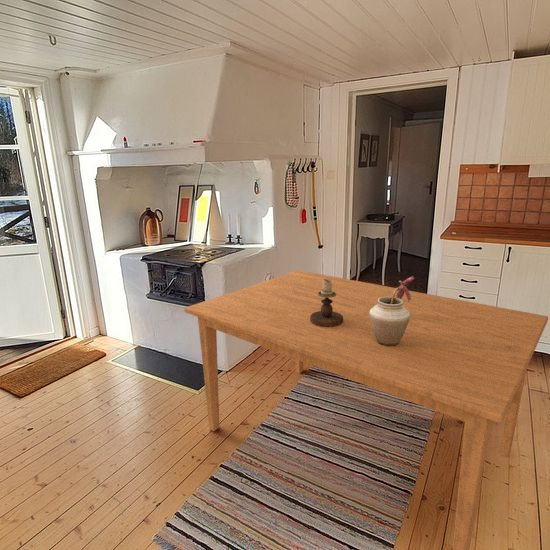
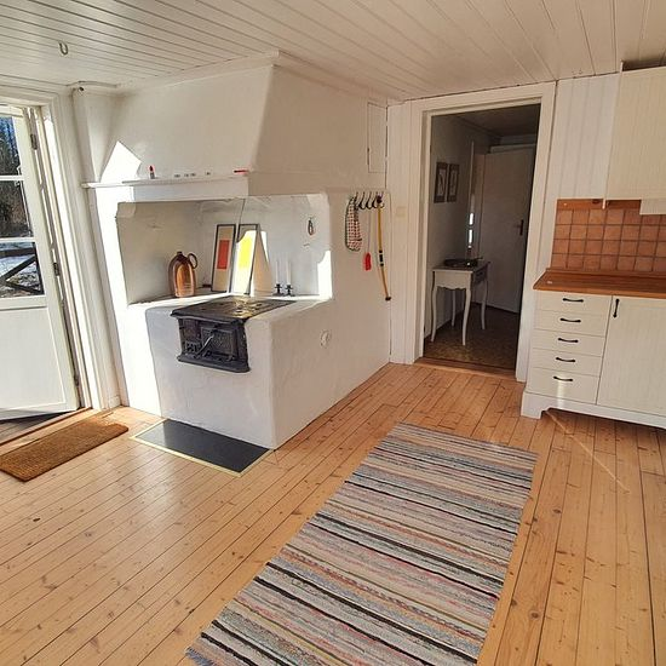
- vase [369,275,415,346]
- dining table [184,269,549,550]
- candlestick [310,279,343,327]
